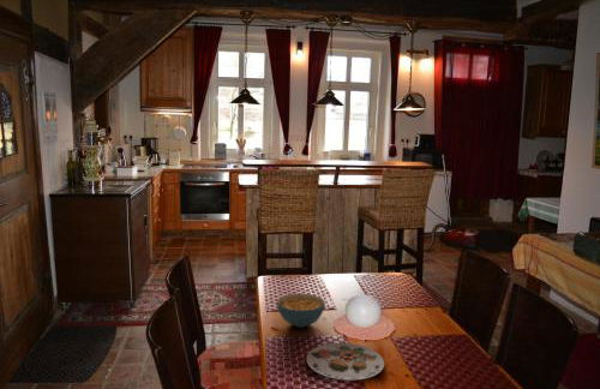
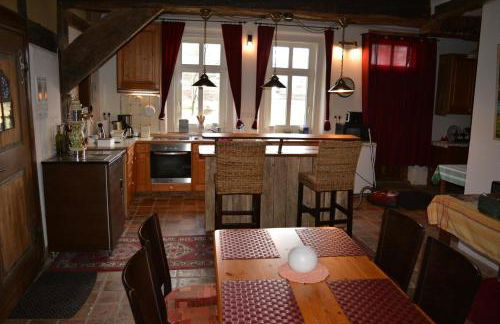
- plate [306,342,385,382]
- cereal bowl [276,292,326,329]
